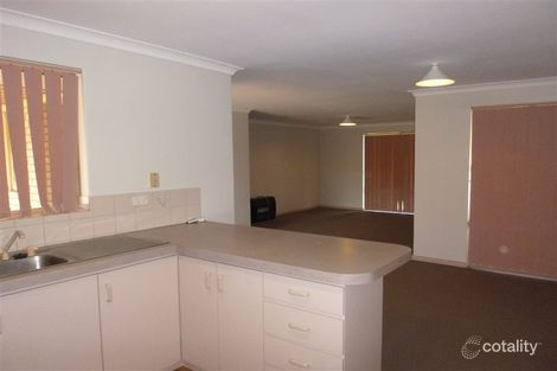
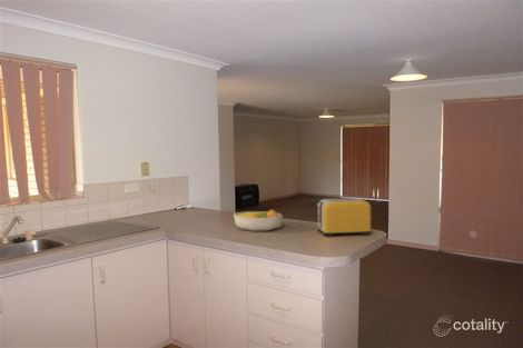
+ toaster [316,197,372,238]
+ fruit bowl [233,208,284,232]
